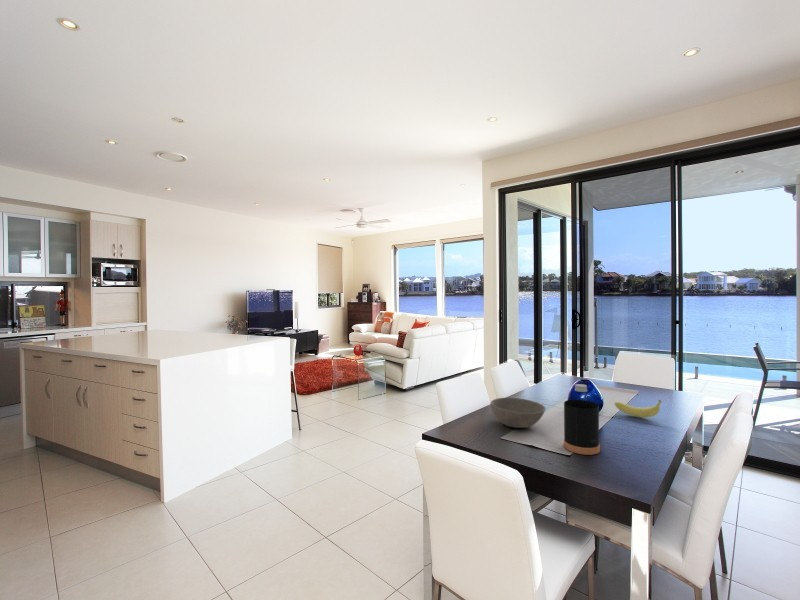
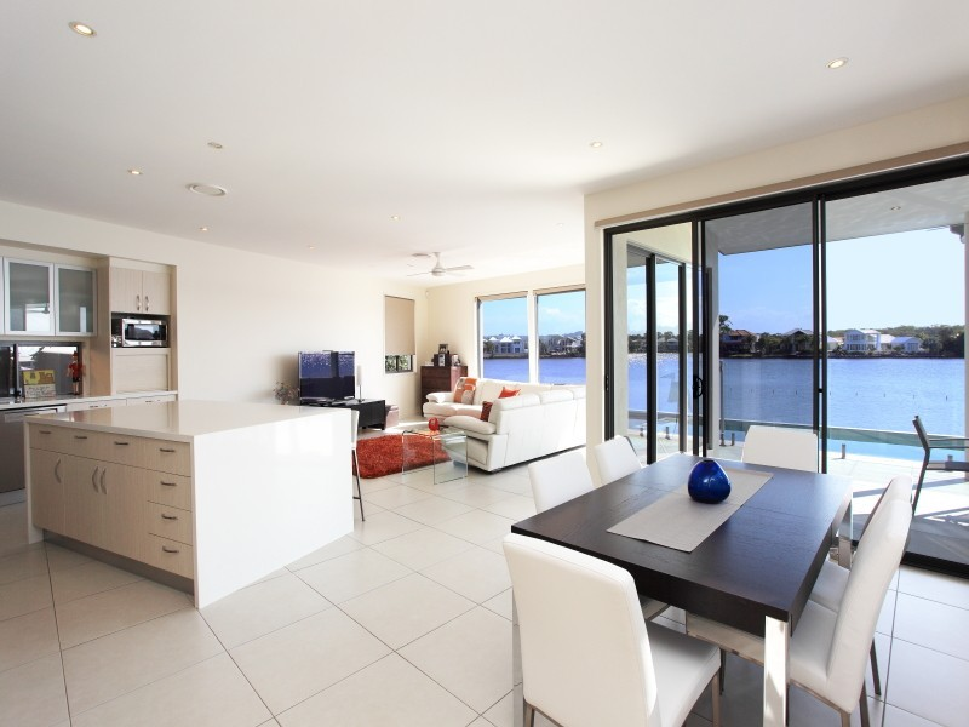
- fruit [614,399,663,419]
- bowl [489,397,547,429]
- bottle [563,383,601,456]
